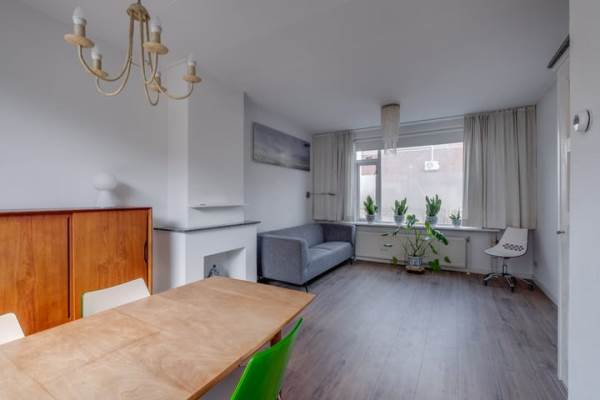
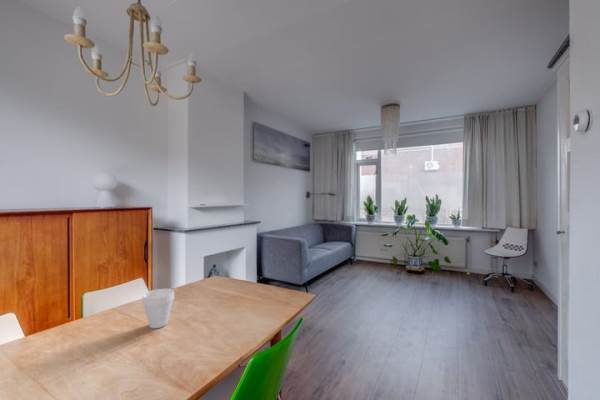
+ cup [141,288,175,329]
